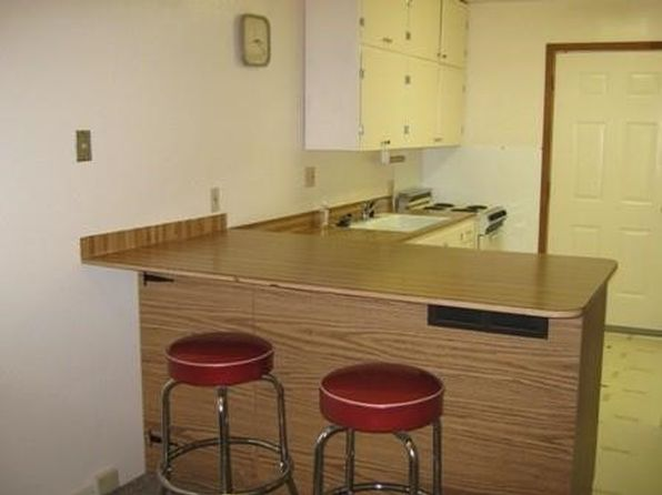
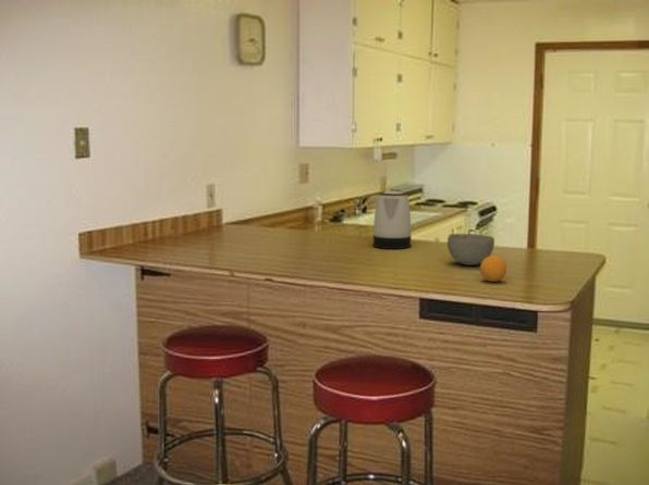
+ fruit [479,254,507,283]
+ kettle [371,189,413,250]
+ bowl [446,233,495,266]
